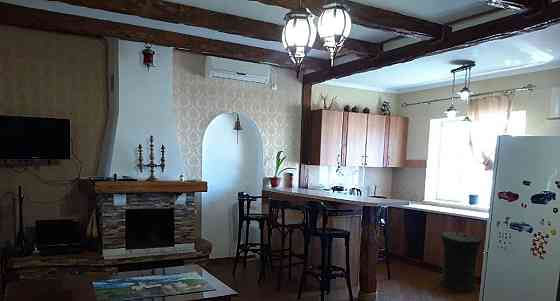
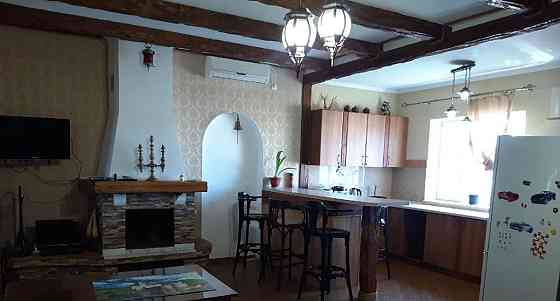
- trash can [440,231,483,292]
